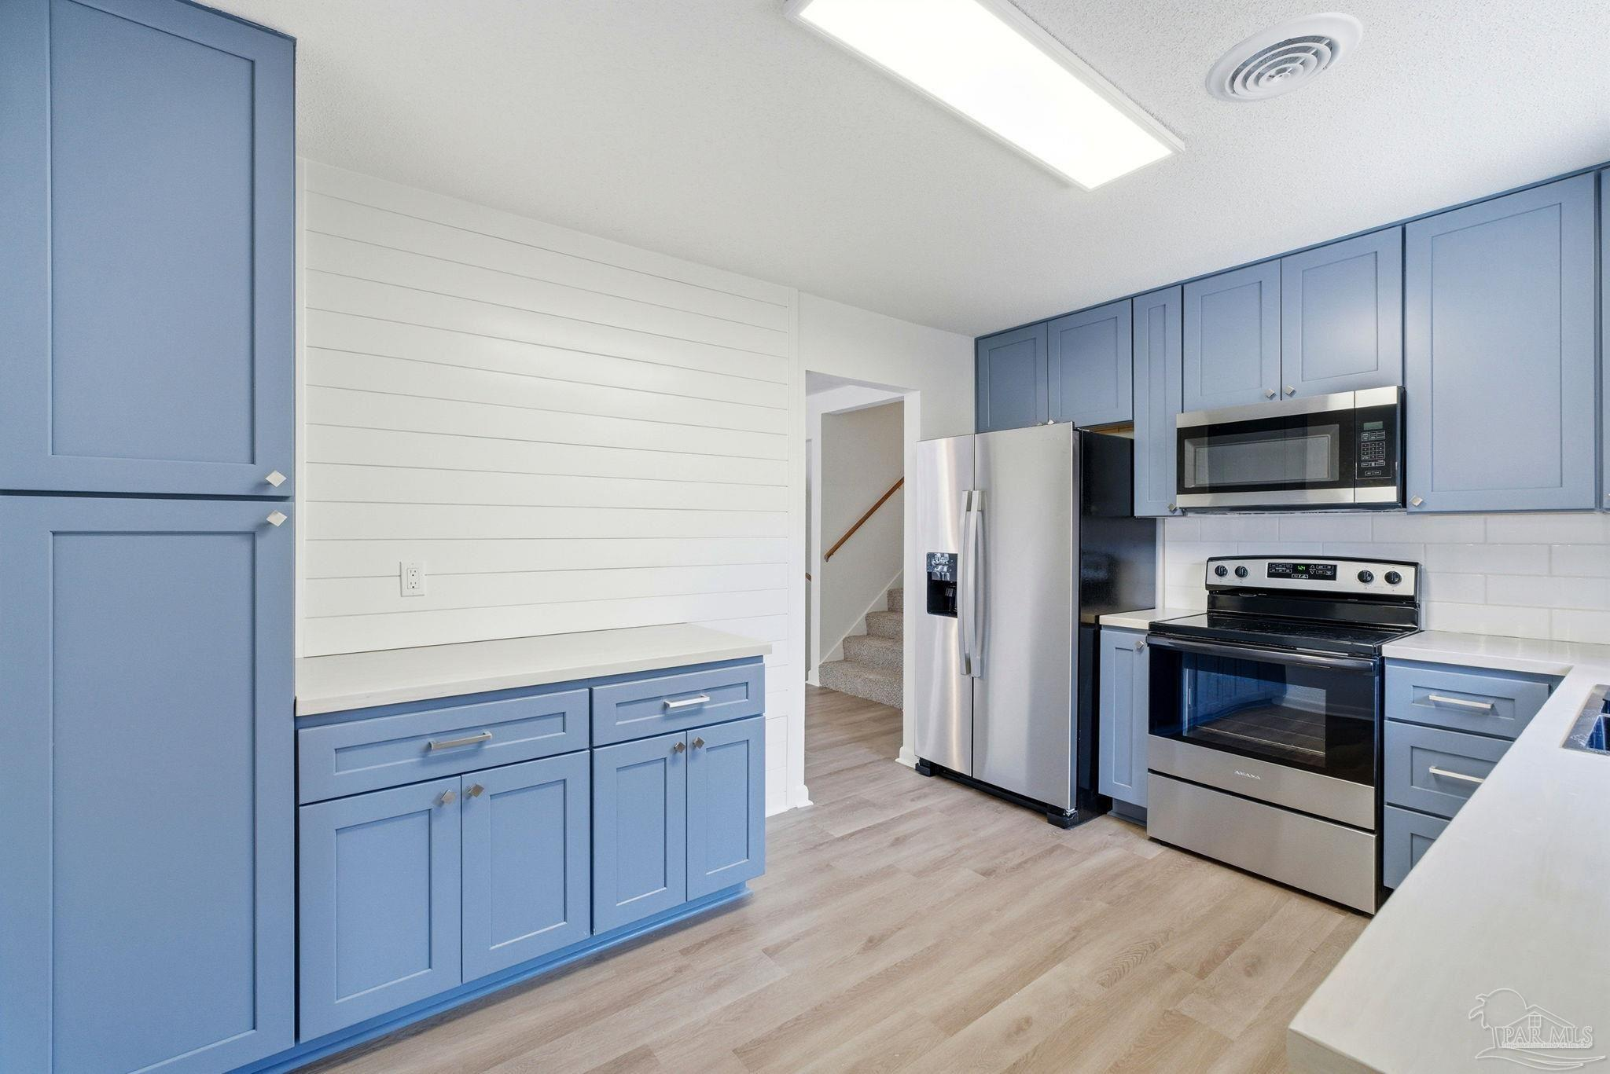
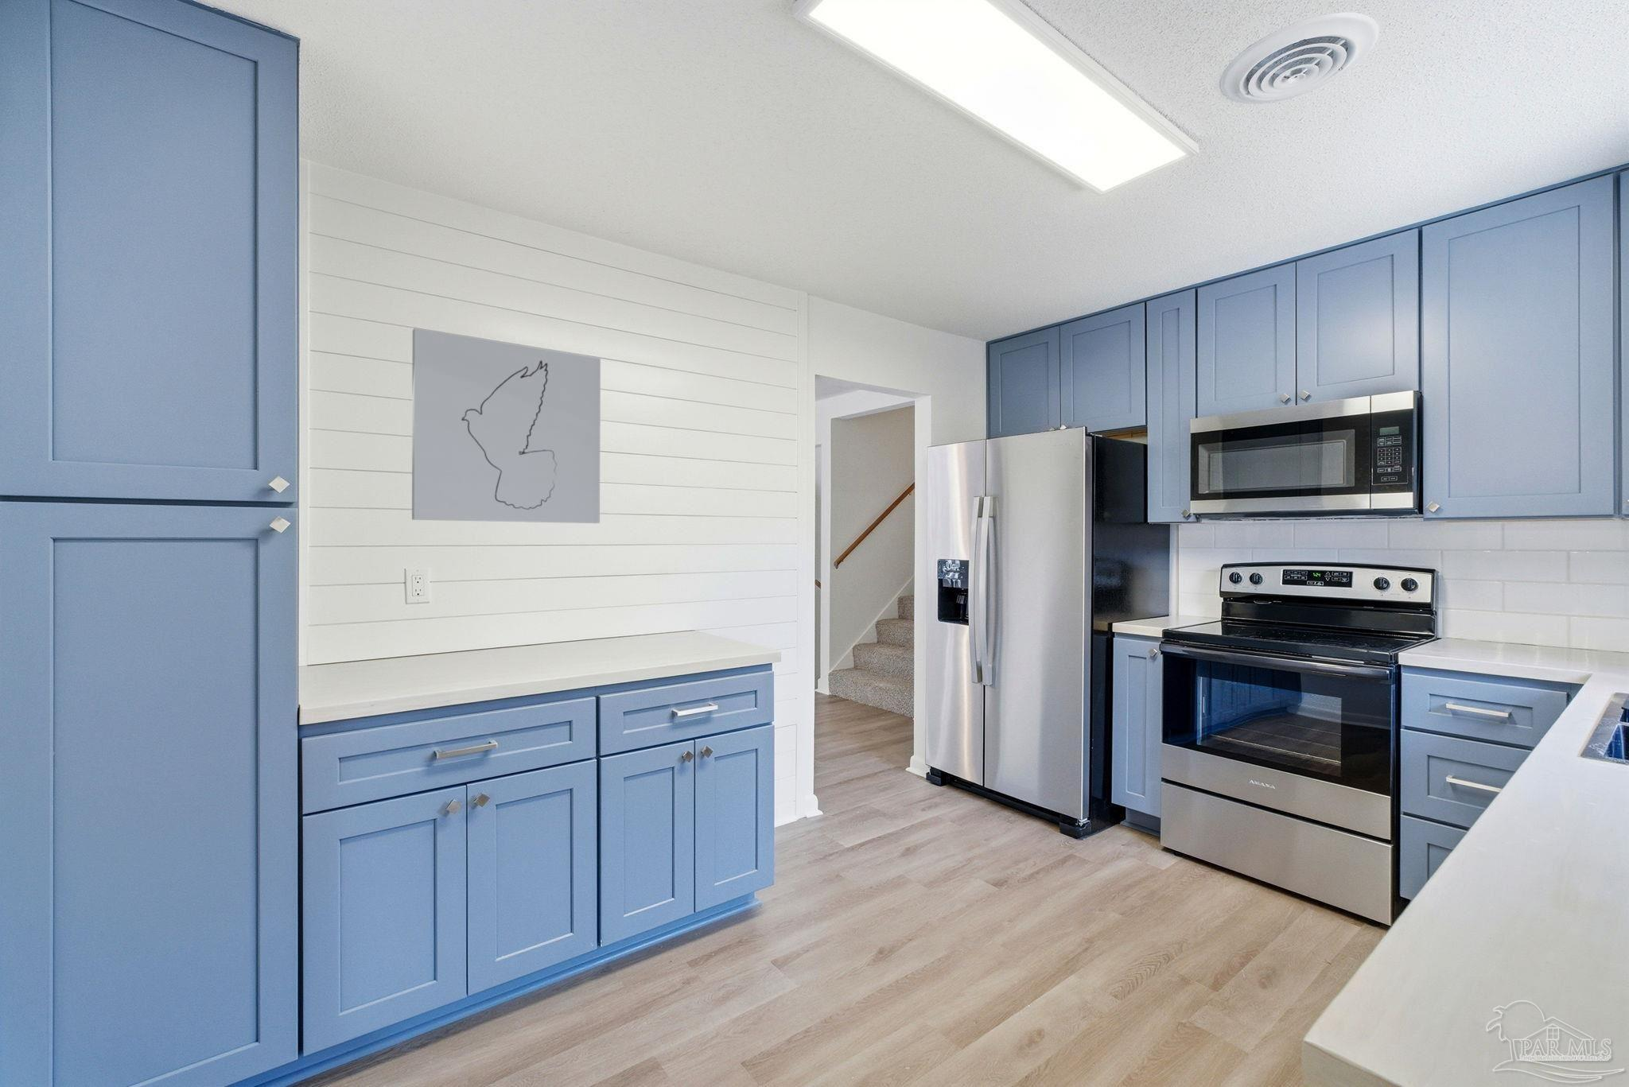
+ wall art [411,326,602,524]
